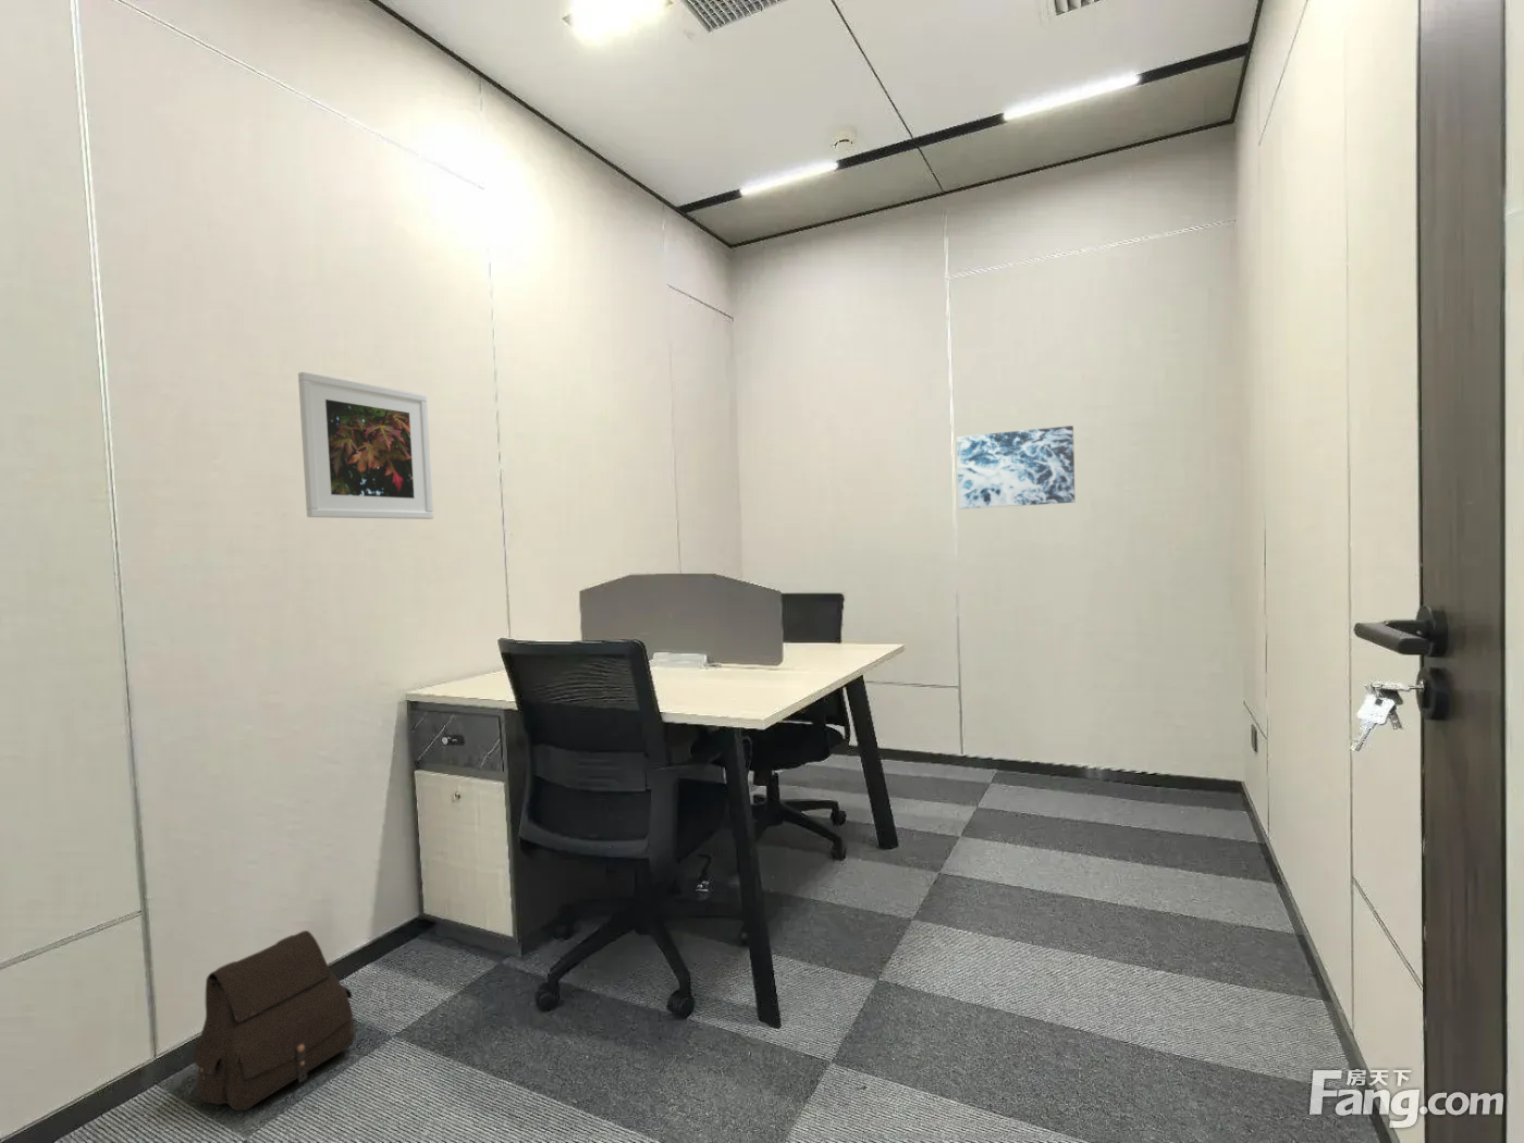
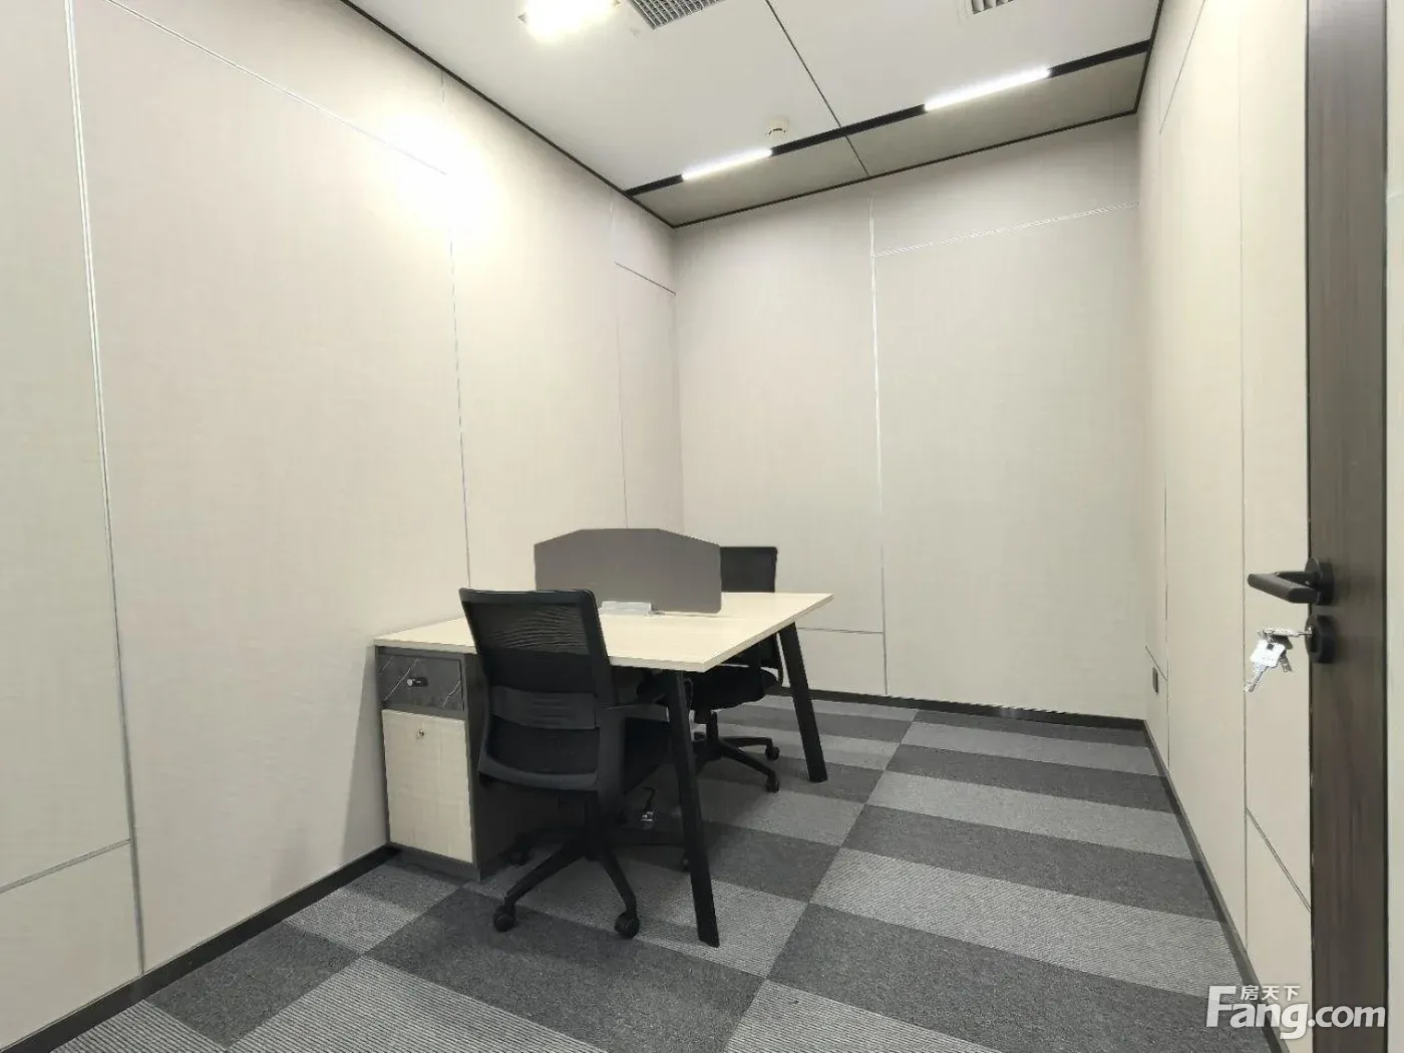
- satchel [192,929,358,1112]
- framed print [298,371,434,520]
- wall art [955,425,1075,509]
